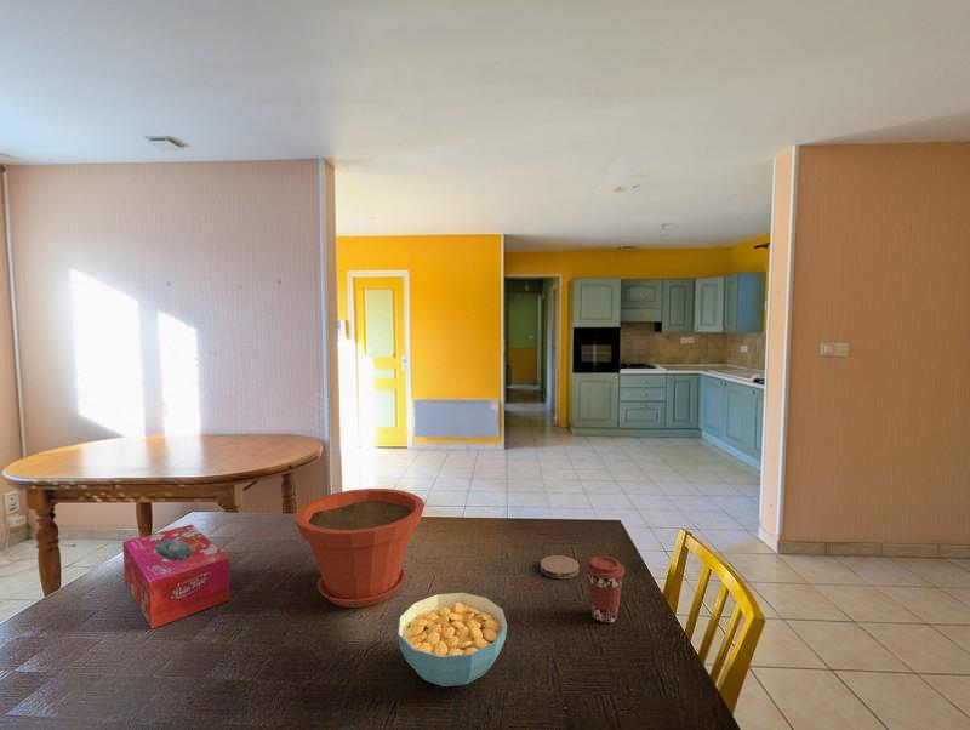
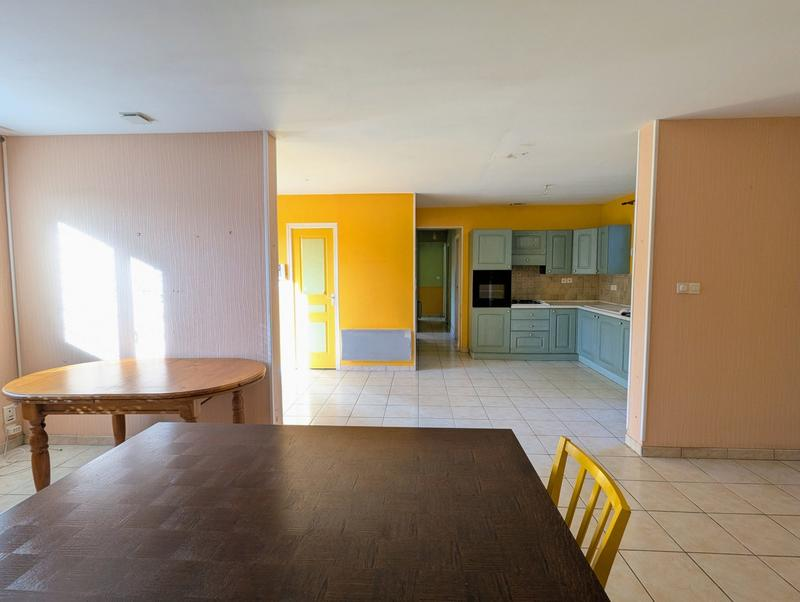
- coaster [540,554,580,580]
- coffee cup [584,555,626,625]
- cereal bowl [396,592,508,688]
- tissue box [121,524,232,629]
- plant pot [293,487,426,609]
